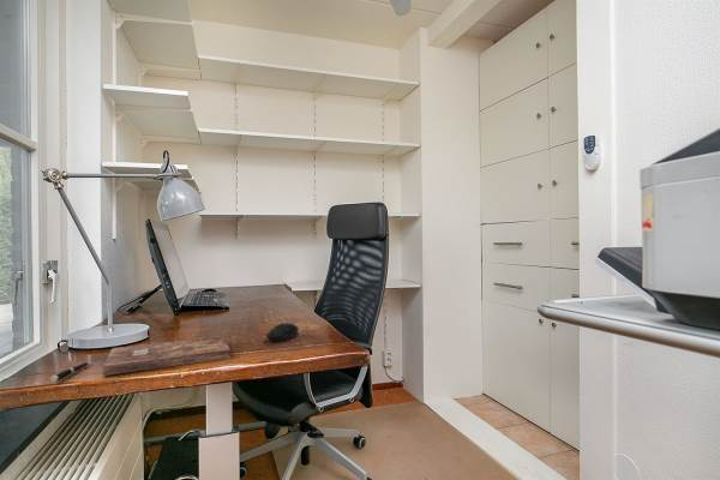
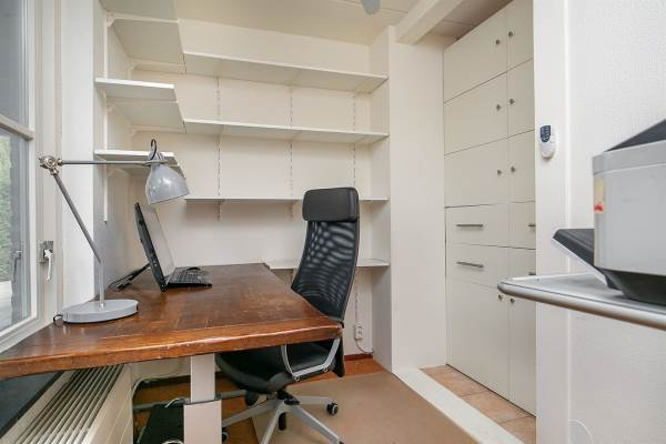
- pen [49,360,92,383]
- bible [102,335,235,377]
- computer mouse [262,322,300,343]
